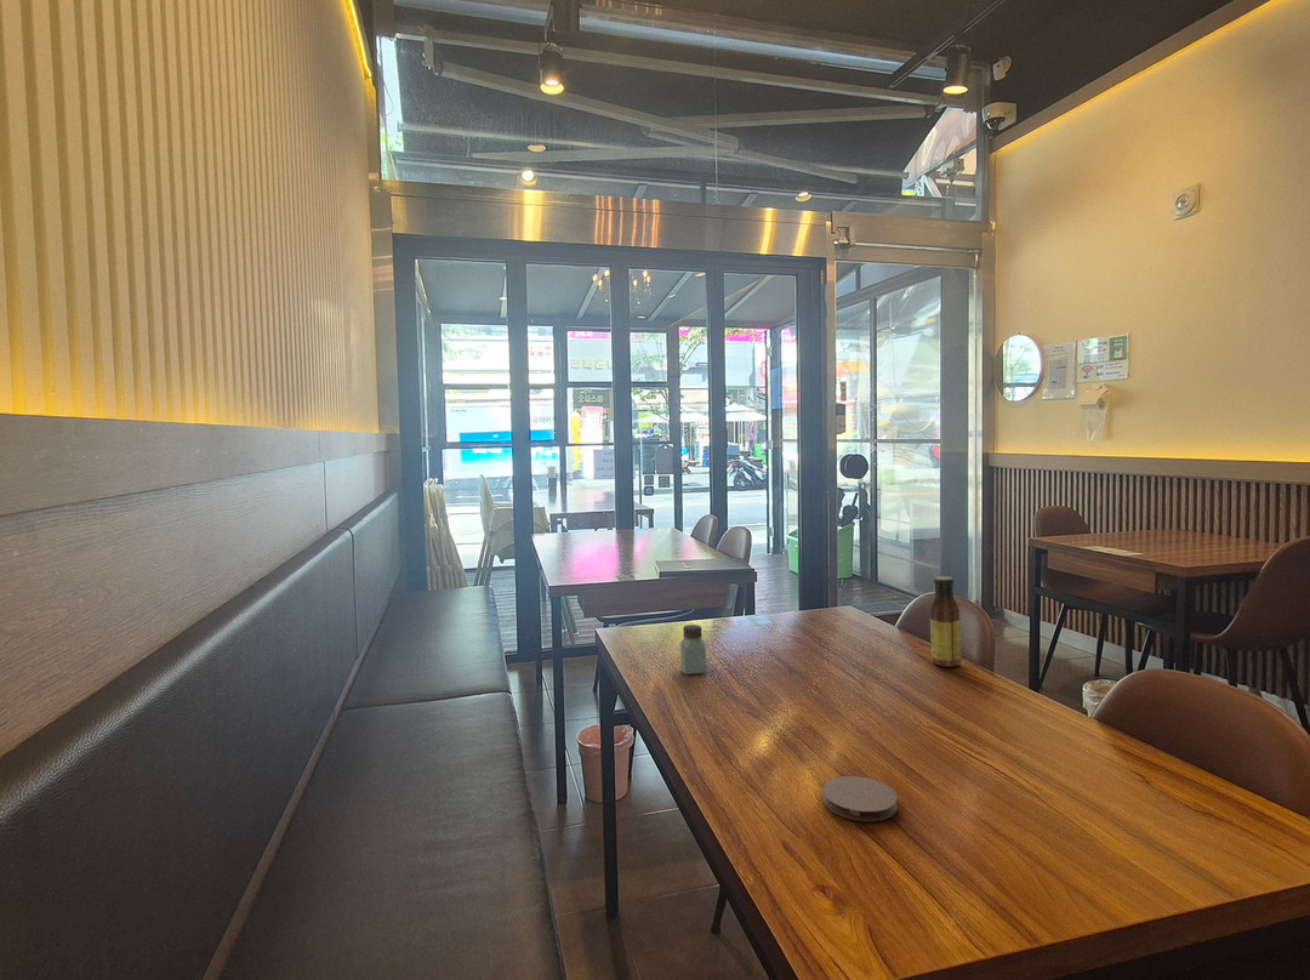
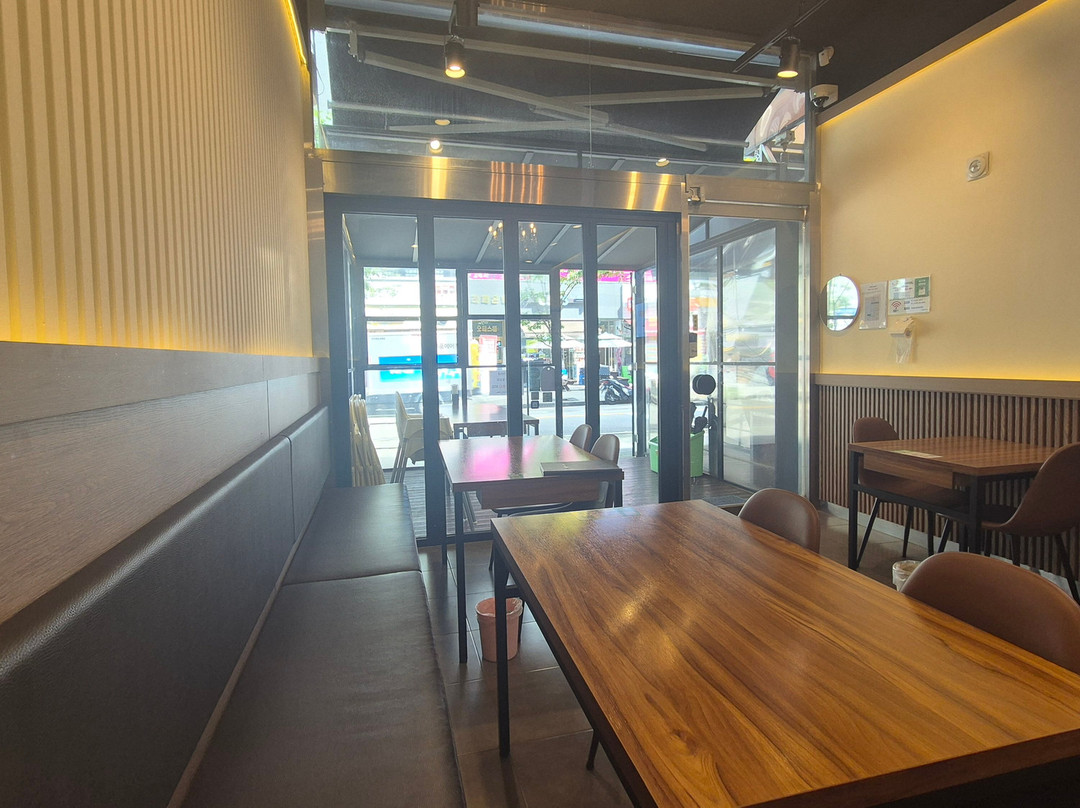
- saltshaker [679,623,707,676]
- coaster [821,775,899,822]
- sauce bottle [929,575,962,668]
